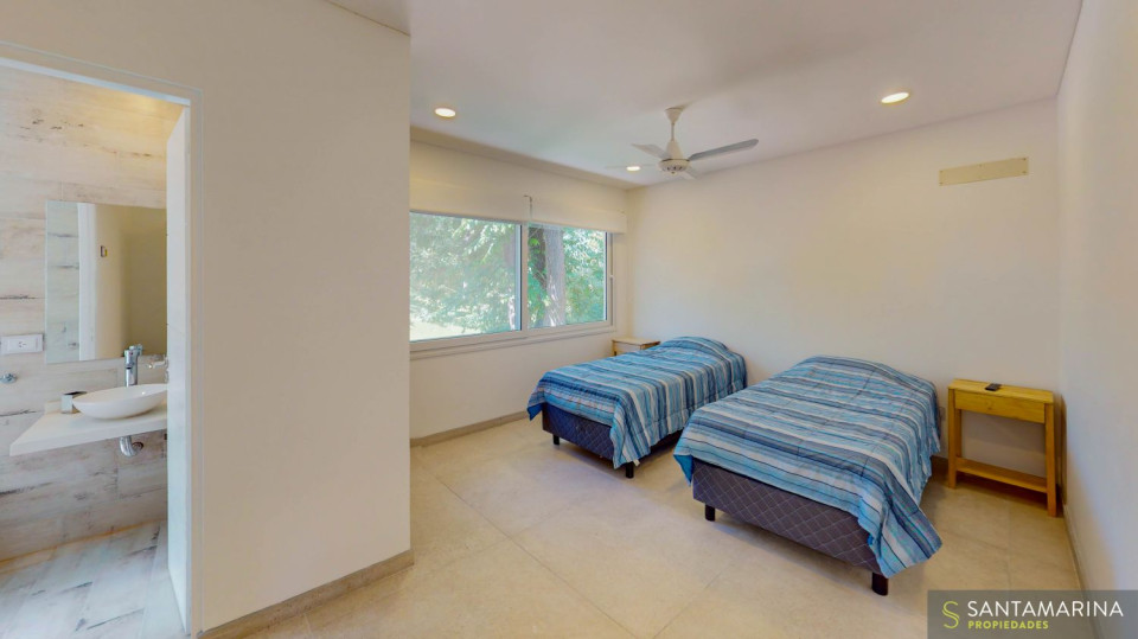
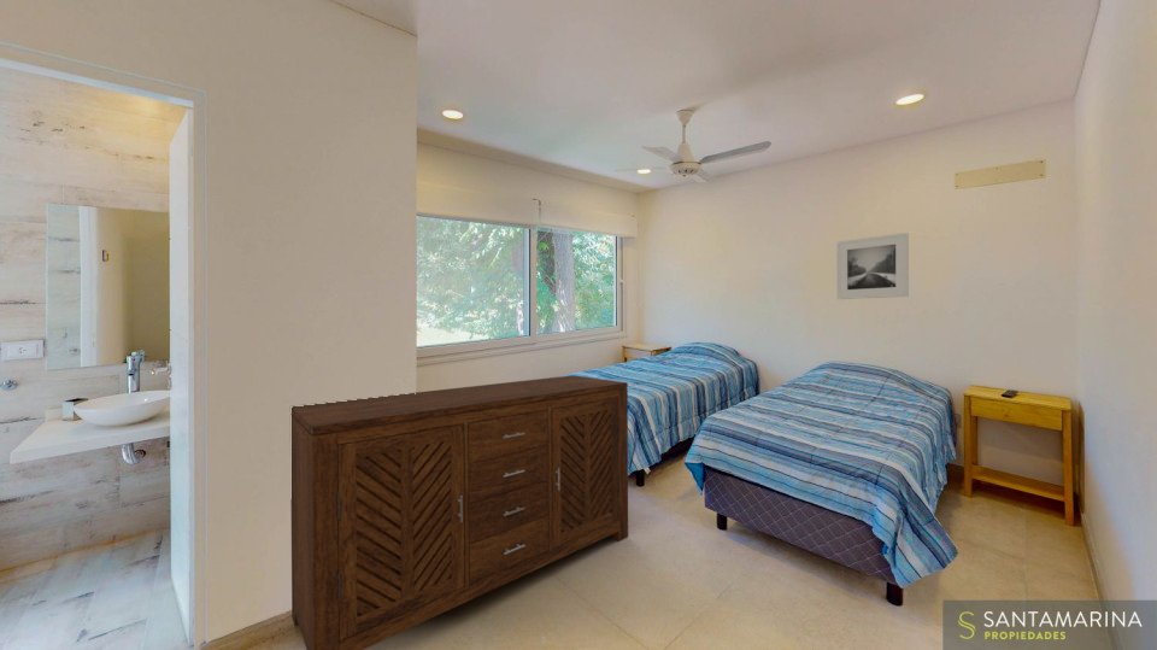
+ sideboard [290,374,629,650]
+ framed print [836,232,910,300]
